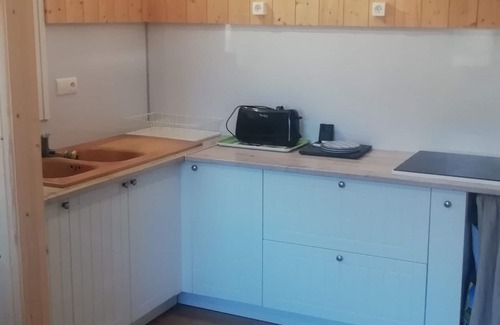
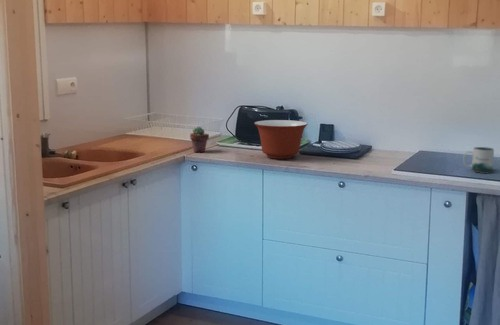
+ mixing bowl [253,119,308,160]
+ mug [462,146,495,173]
+ potted succulent [189,126,210,153]
